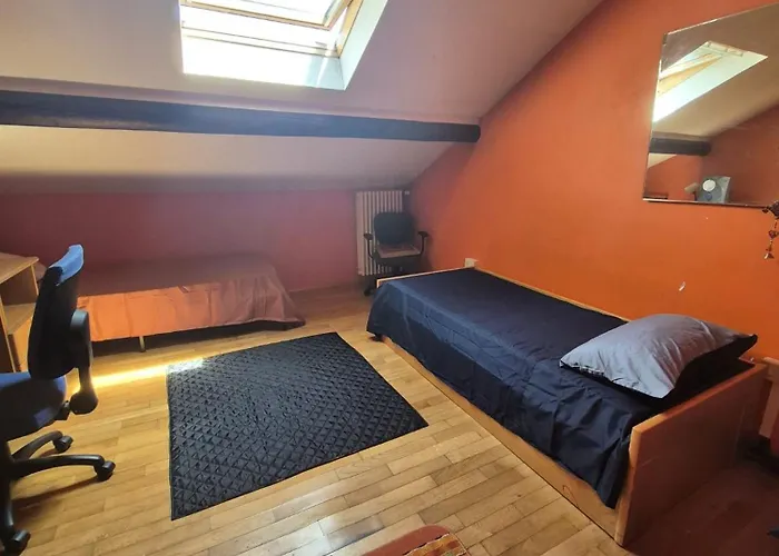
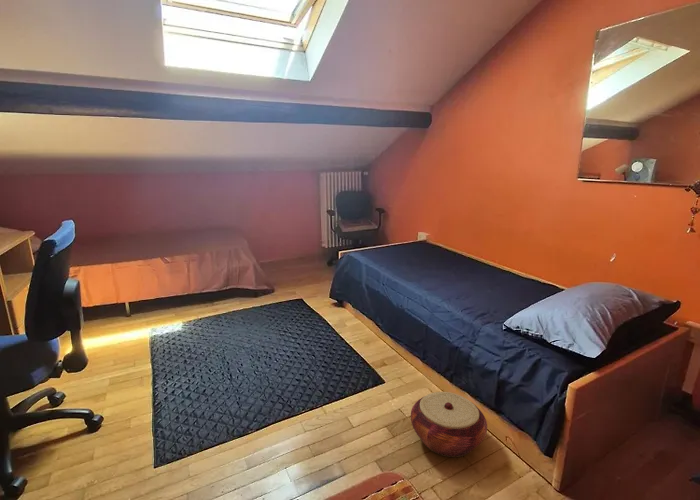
+ woven basket [410,391,488,458]
